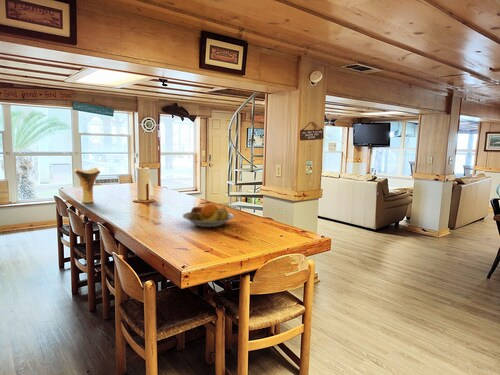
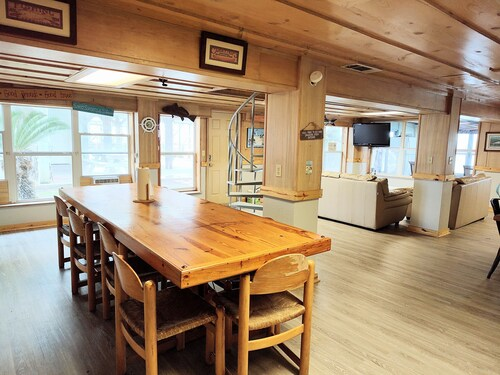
- vase [73,166,101,204]
- fruit bowl [182,203,235,228]
